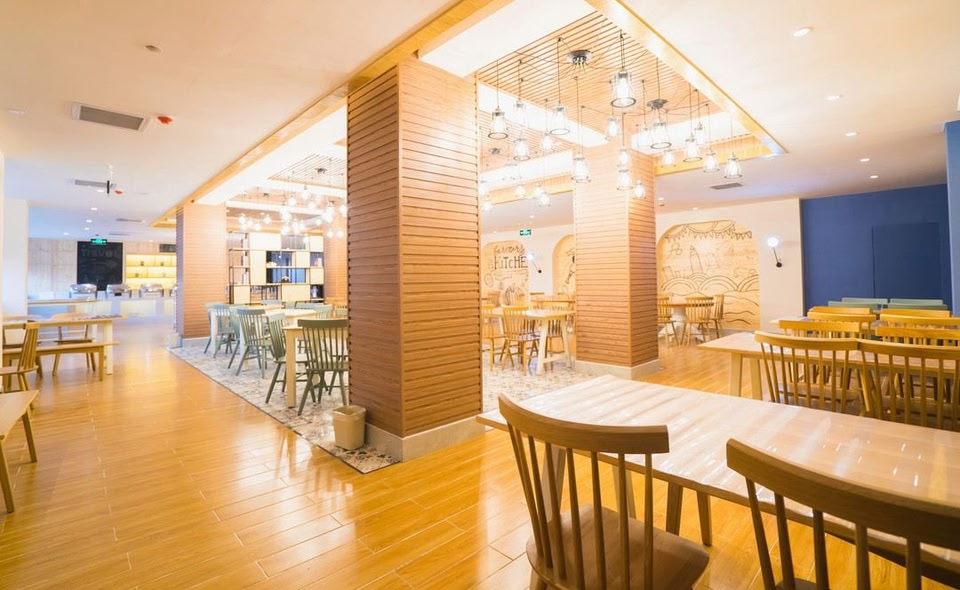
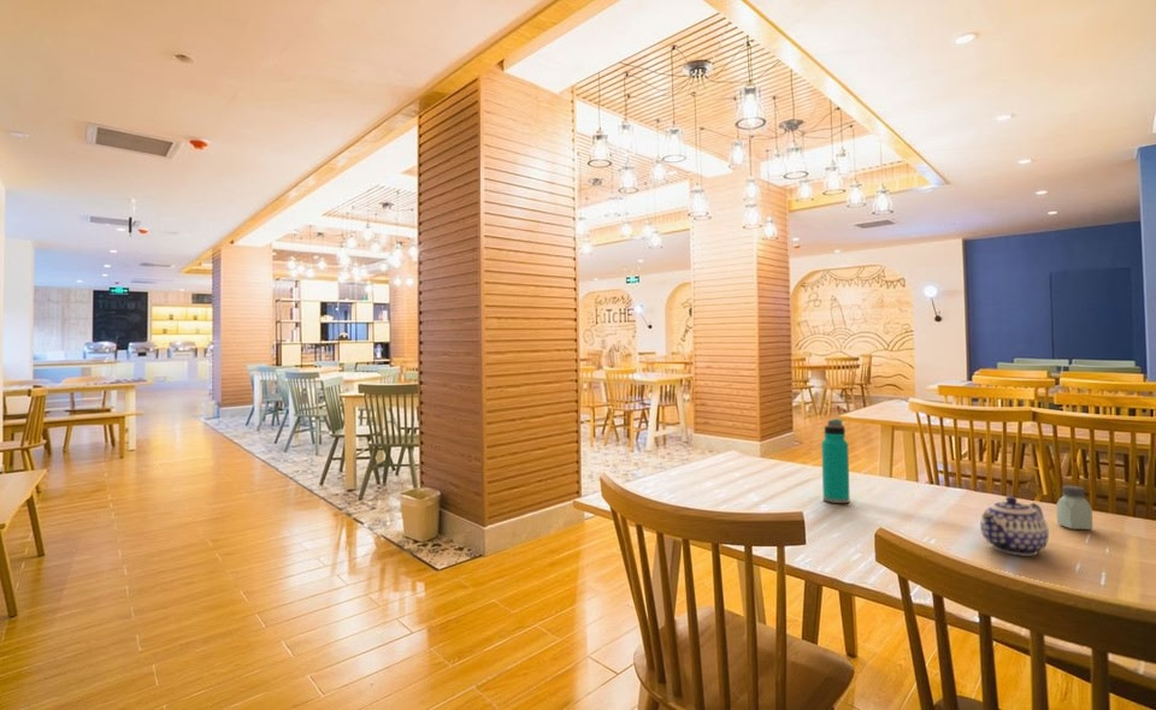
+ saltshaker [1055,484,1093,531]
+ water bottle [820,418,851,504]
+ teapot [979,496,1050,557]
